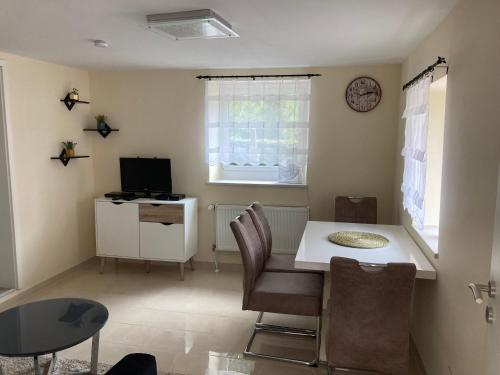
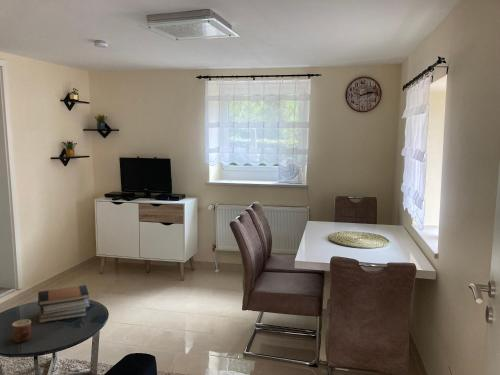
+ book stack [37,284,91,324]
+ cup [11,318,32,344]
